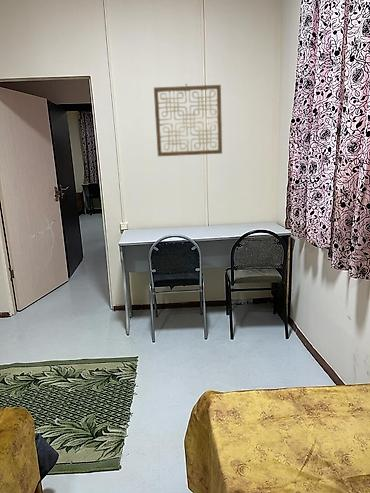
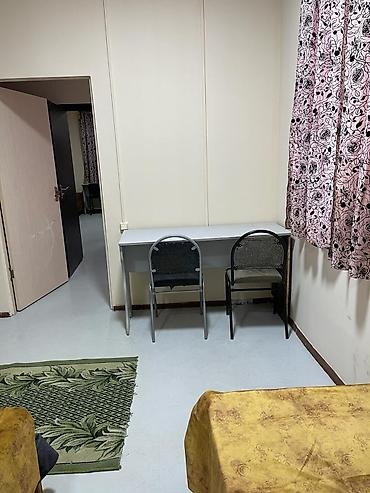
- wall art [153,83,223,157]
